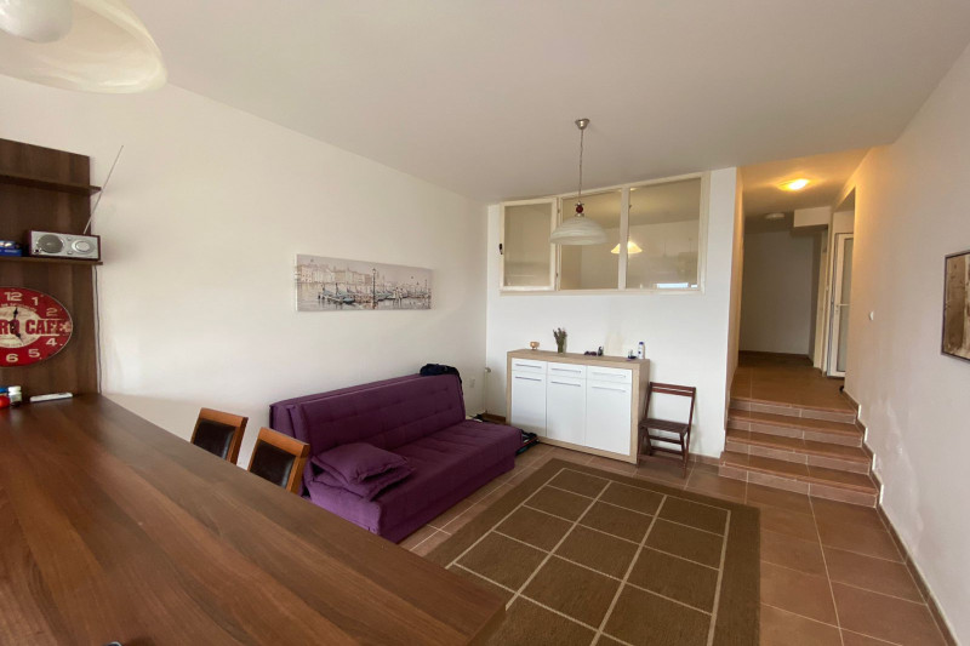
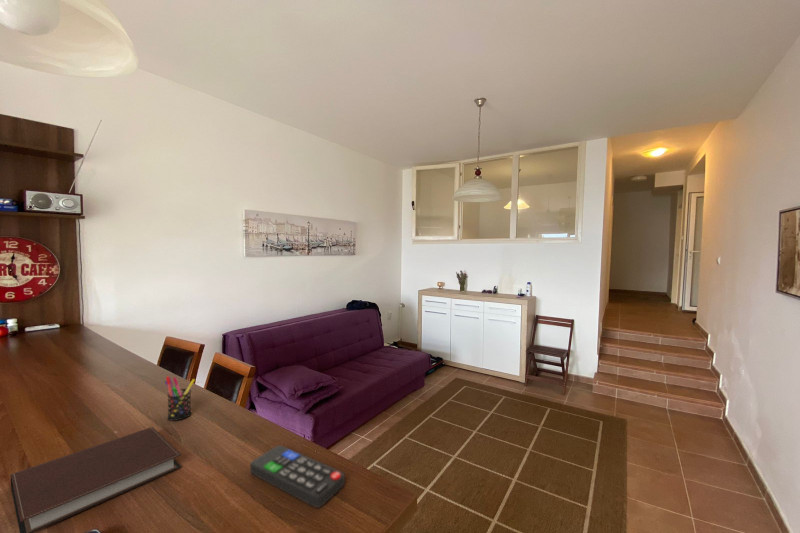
+ notebook [10,426,182,533]
+ remote control [249,444,346,509]
+ pen holder [164,375,196,422]
